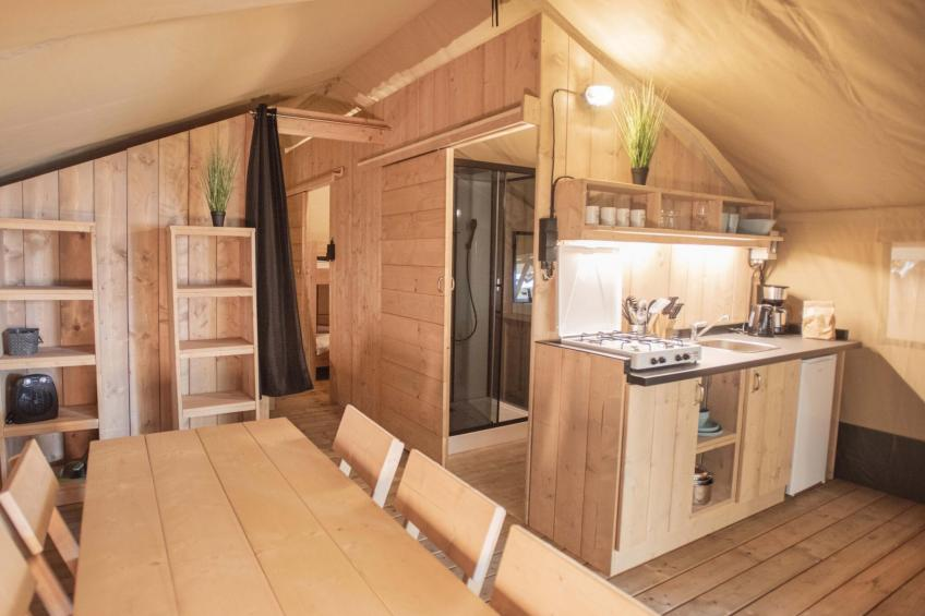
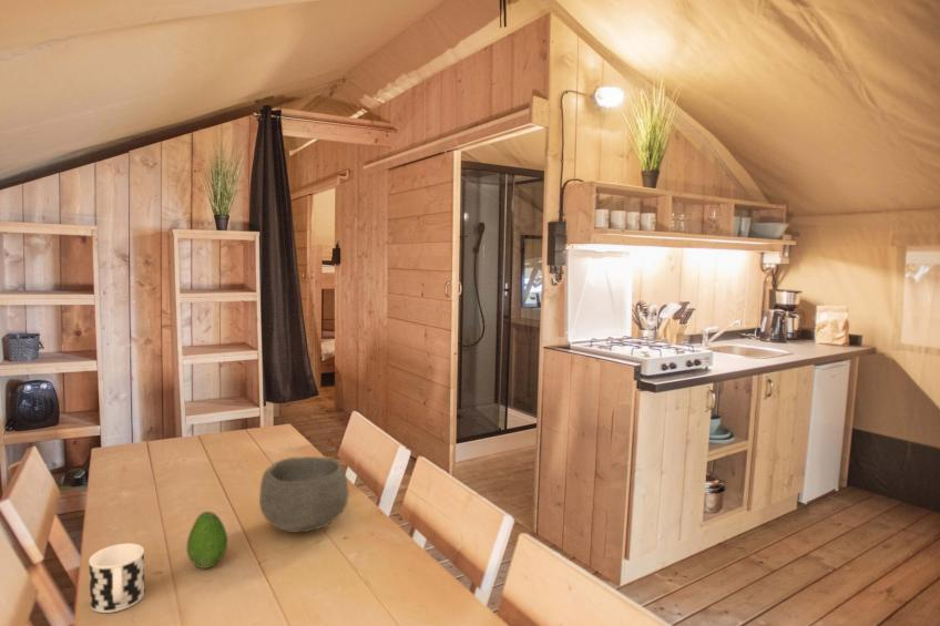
+ bowl [258,455,350,533]
+ cup [88,543,145,614]
+ fruit [185,511,228,569]
